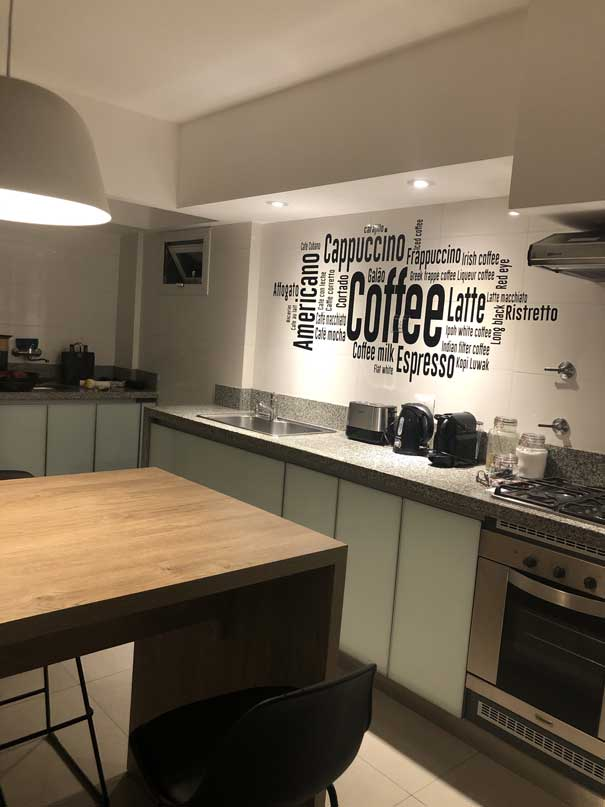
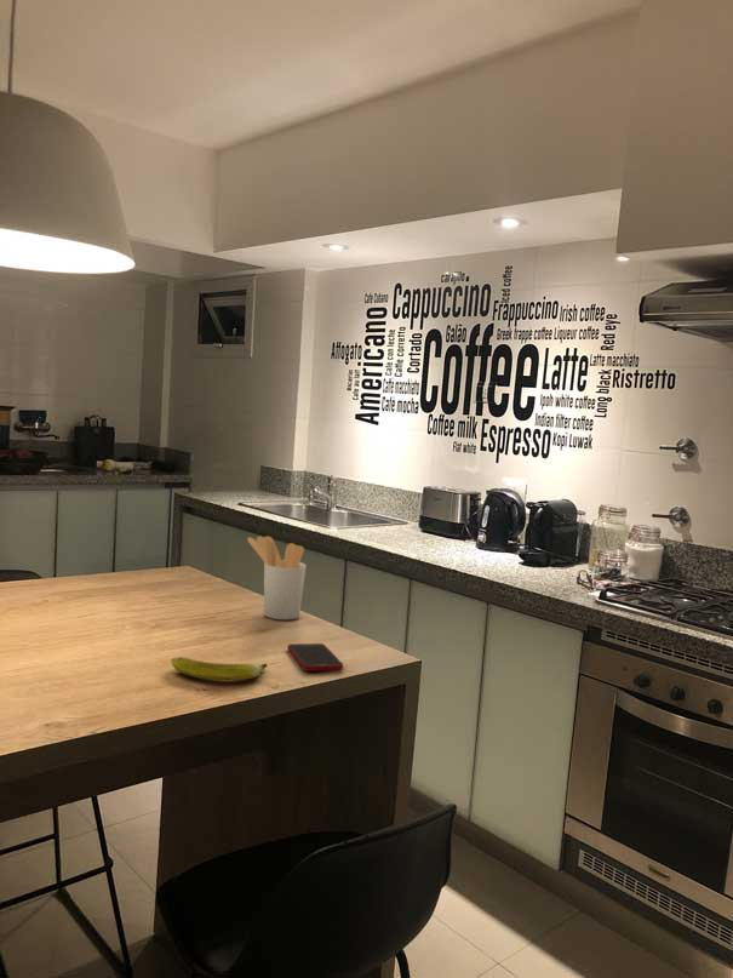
+ banana [170,656,268,682]
+ utensil holder [246,536,308,620]
+ cell phone [287,642,344,673]
